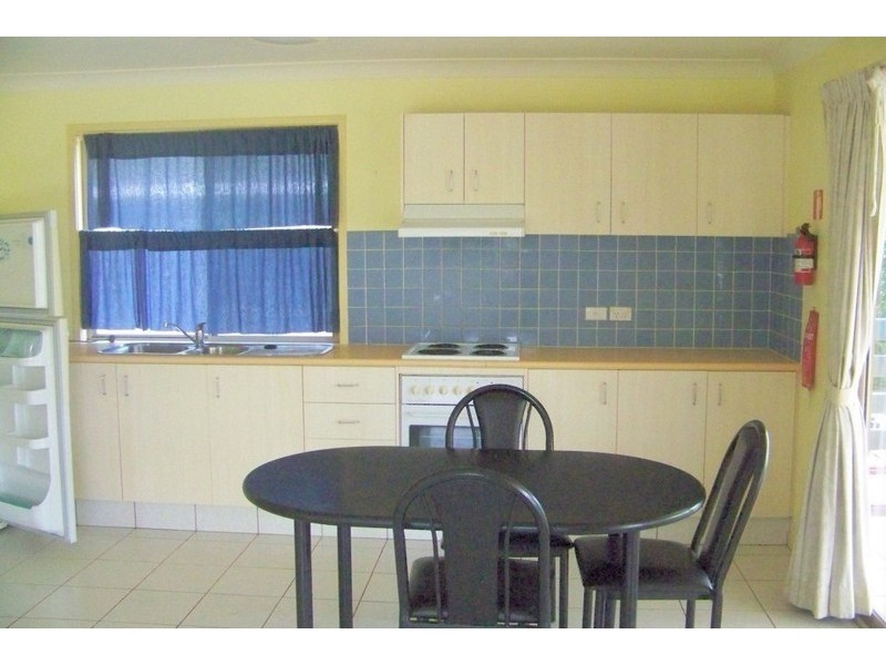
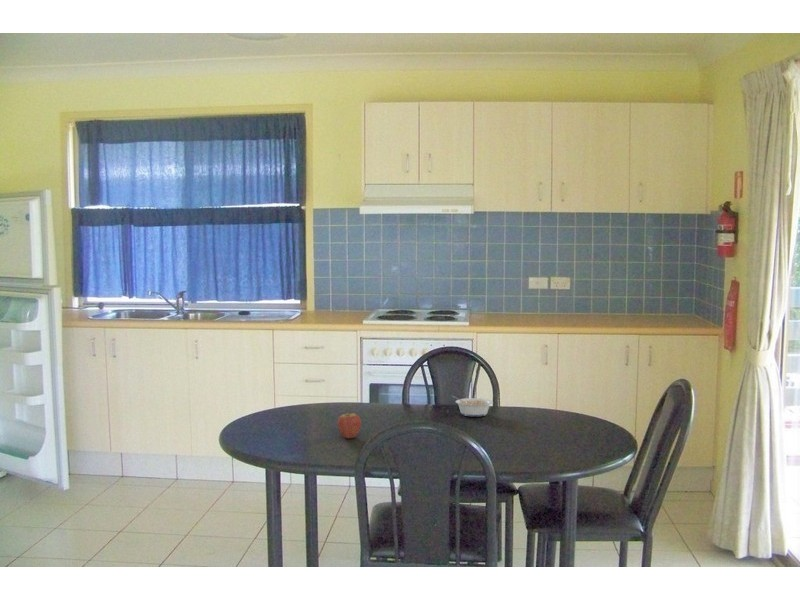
+ legume [451,395,493,418]
+ fruit [337,407,362,440]
